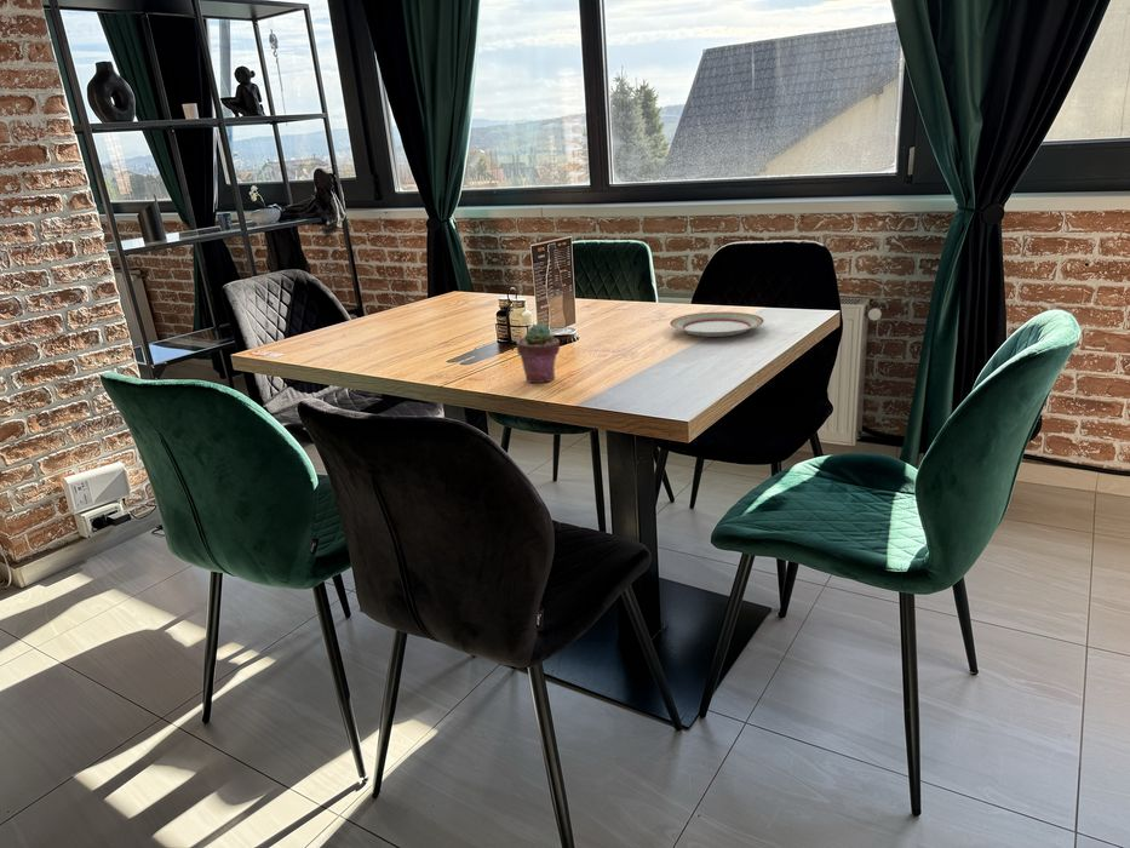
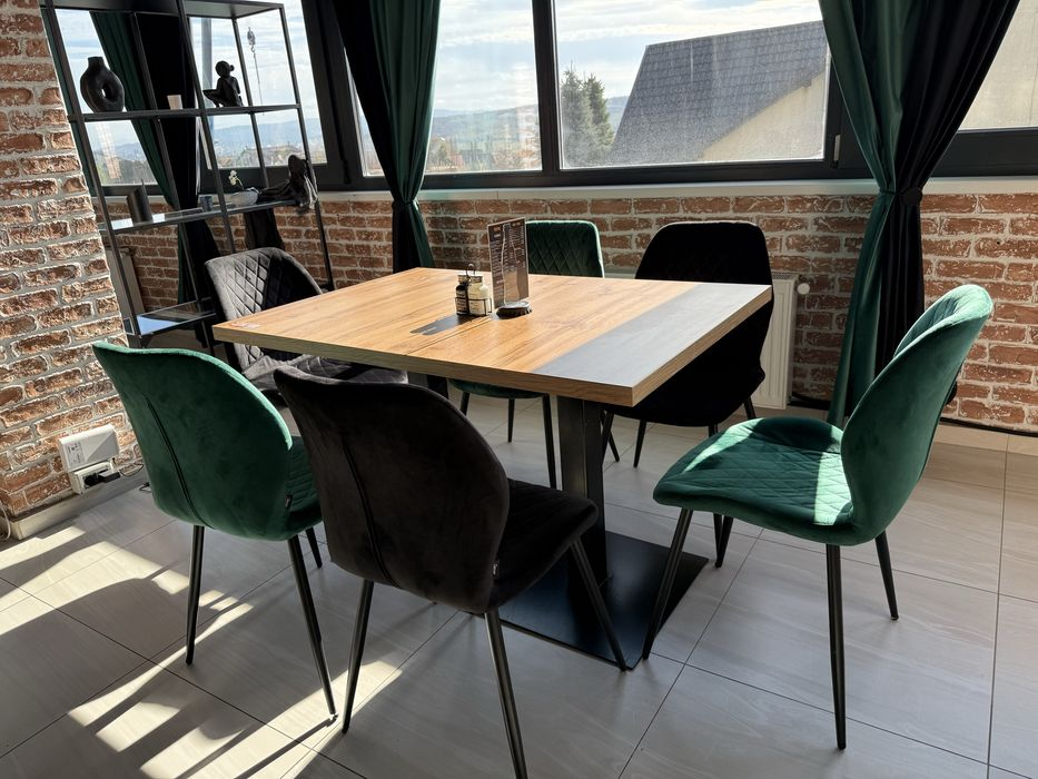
- plate [669,311,765,338]
- potted succulent [516,322,561,384]
